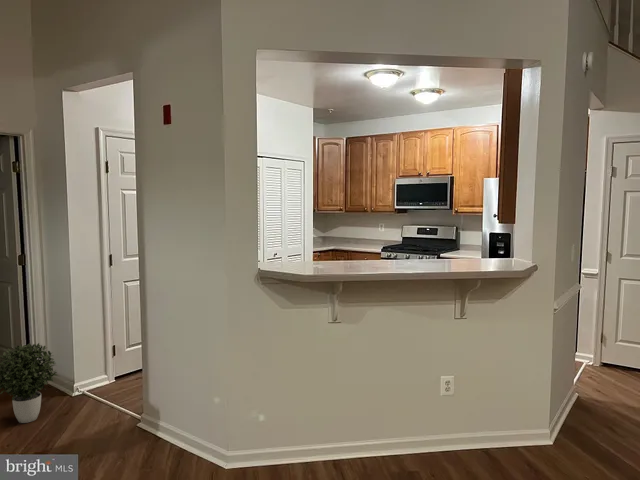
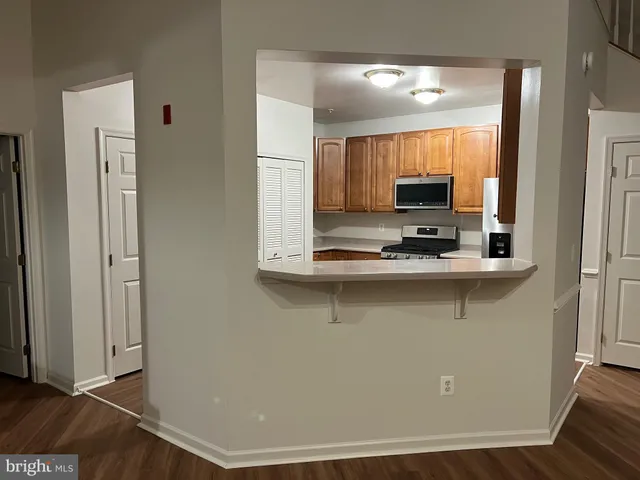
- potted plant [0,342,59,424]
